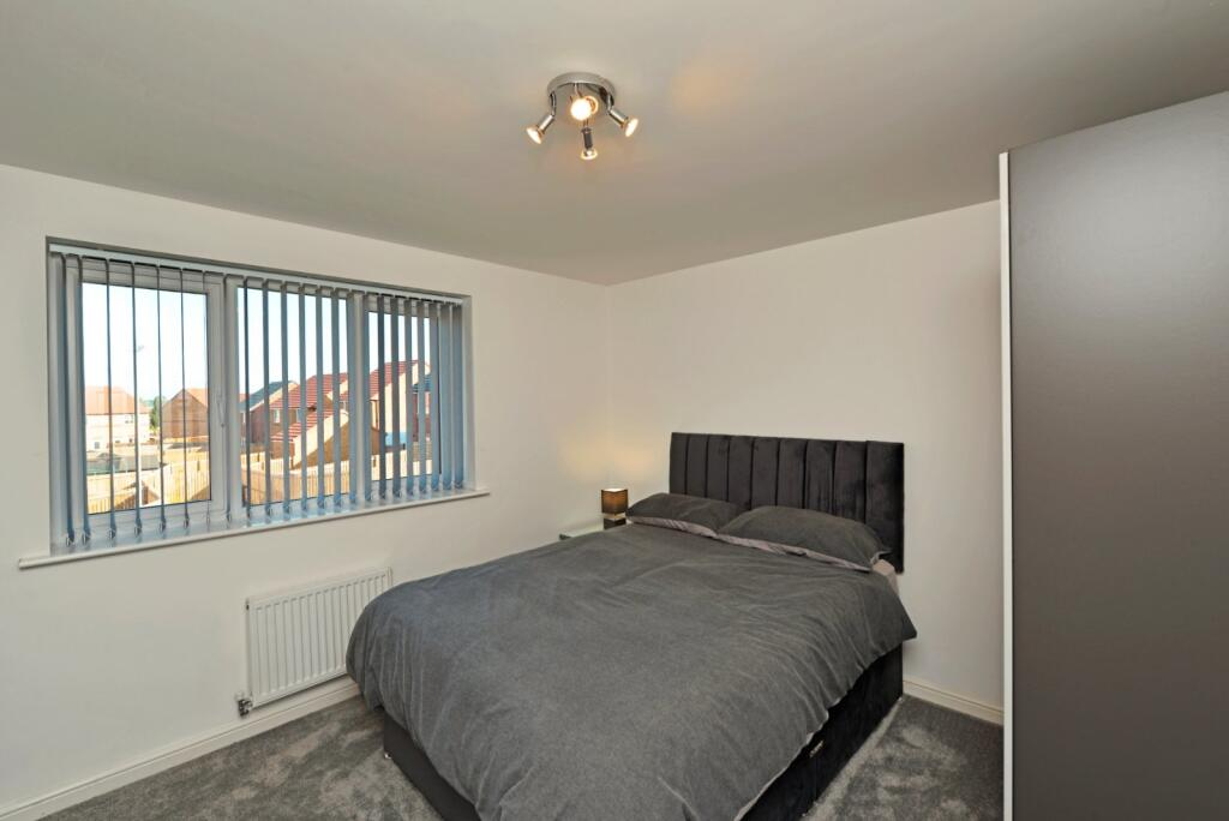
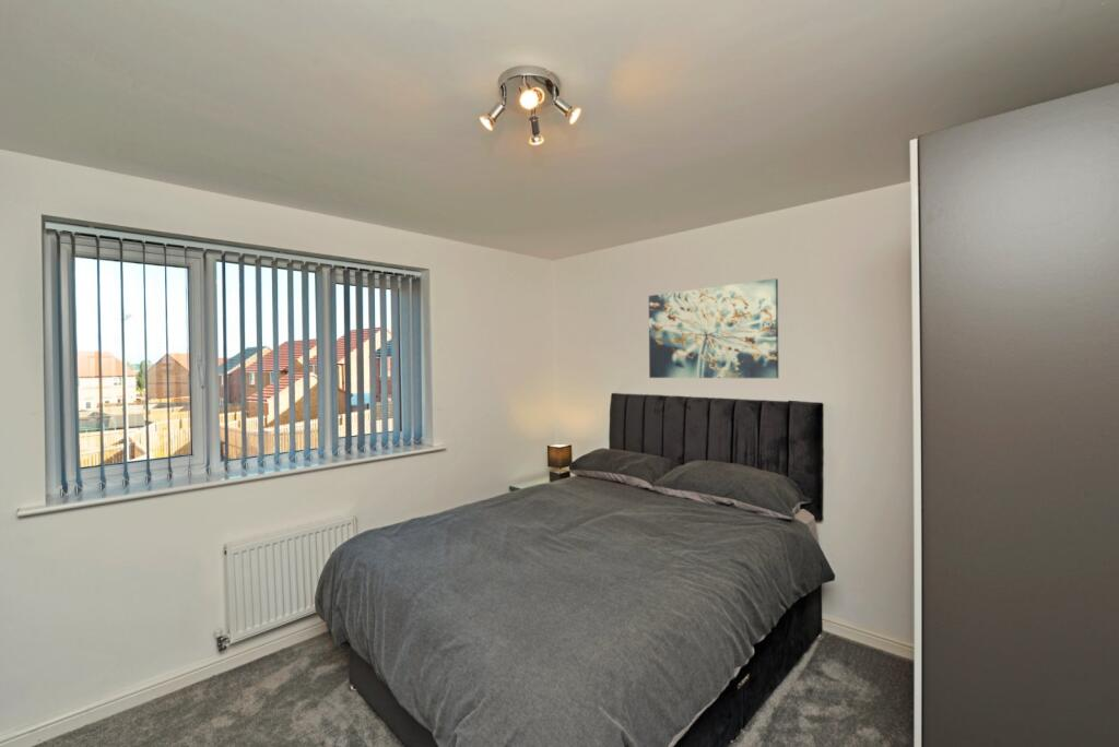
+ wall art [648,277,779,379]
